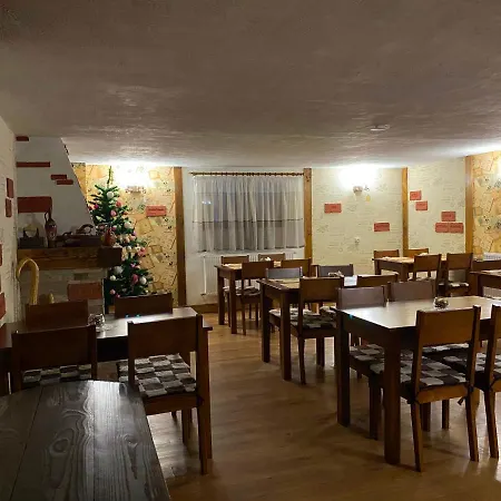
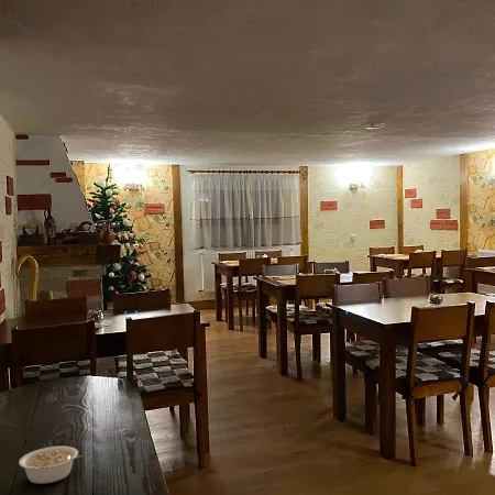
+ legume [18,446,84,485]
